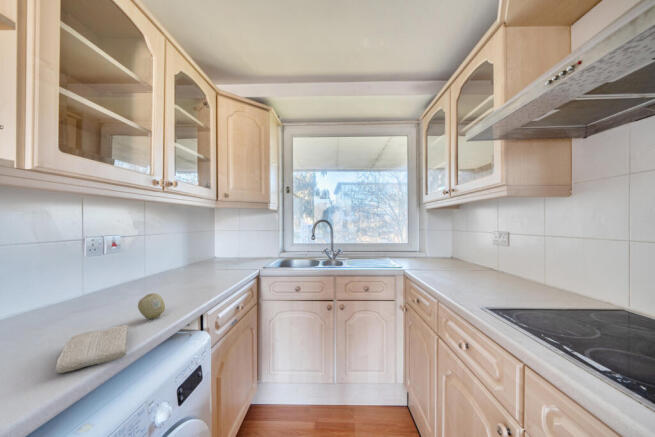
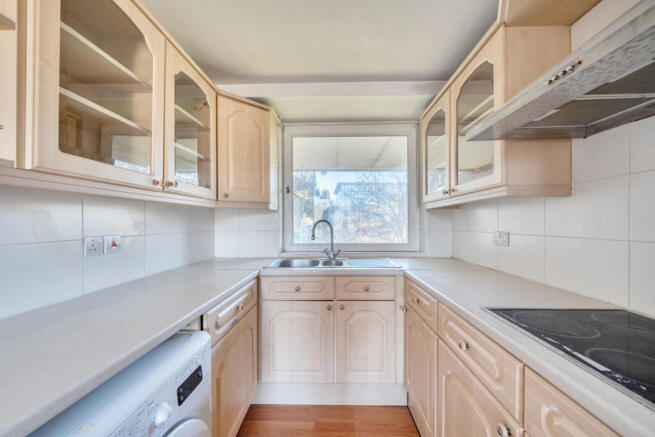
- washcloth [55,324,129,374]
- fruit [137,292,166,320]
